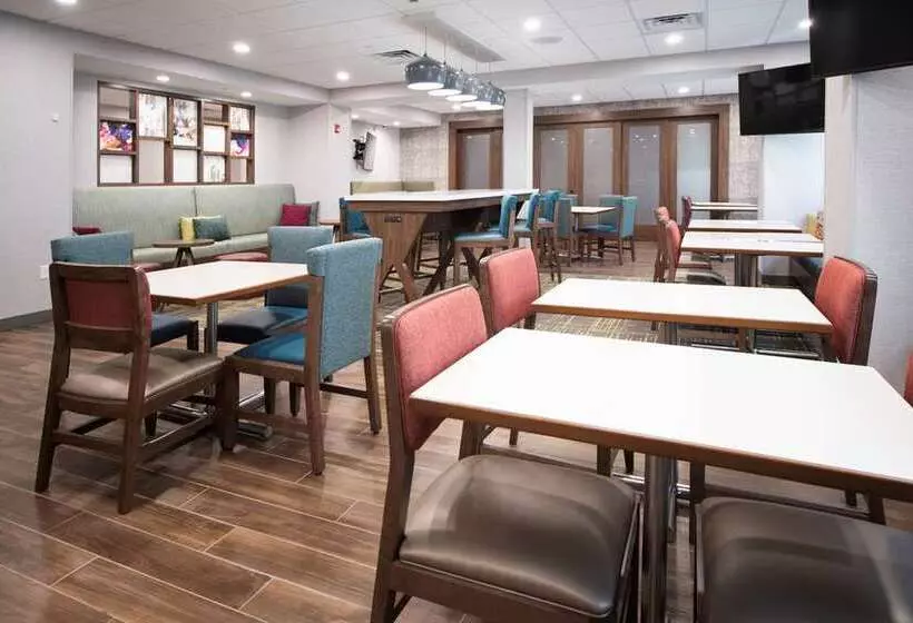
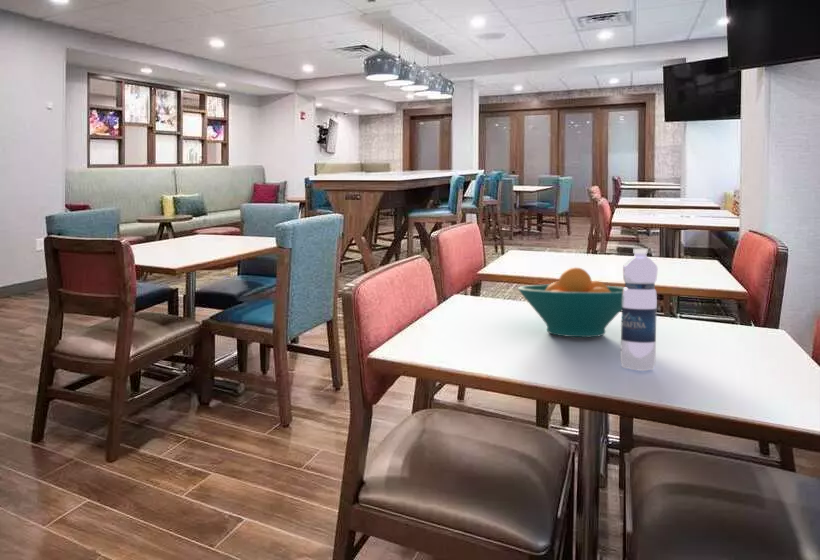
+ water bottle [620,248,659,372]
+ fruit bowl [517,266,625,338]
